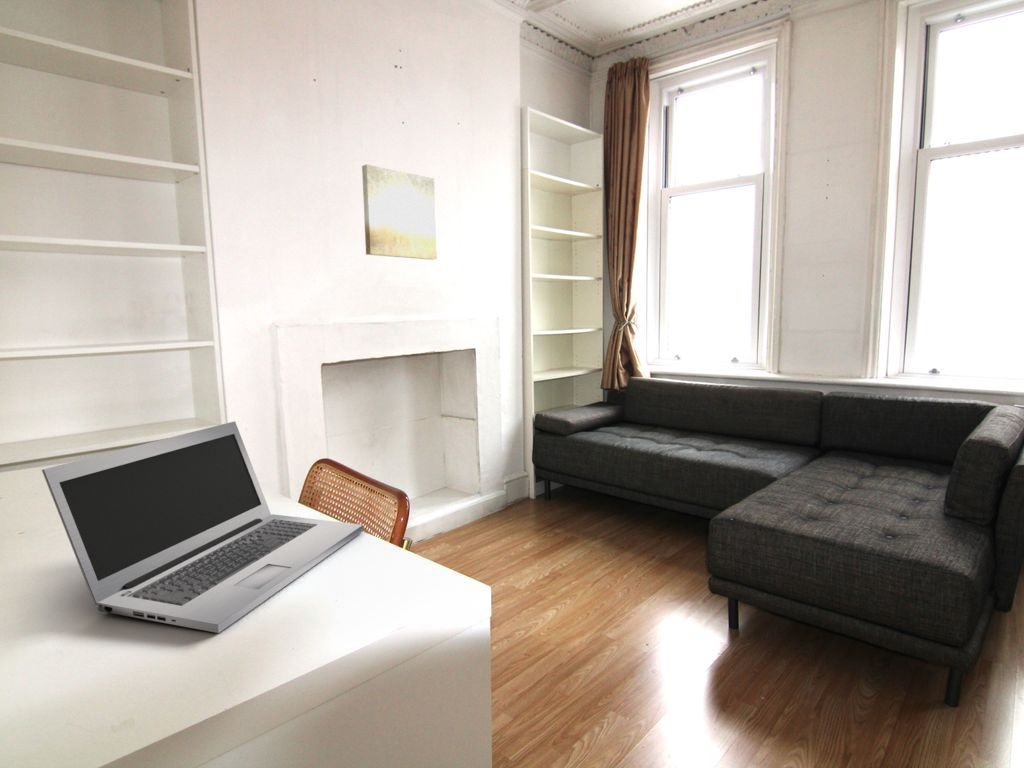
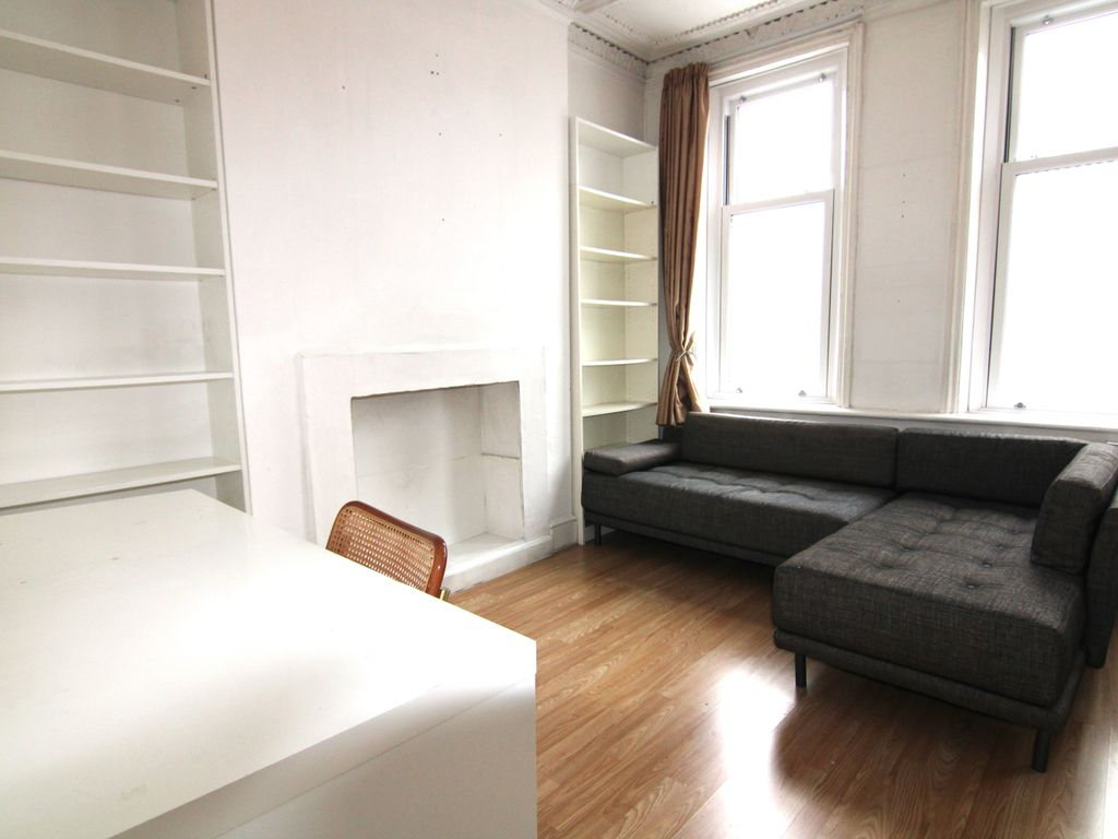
- wall art [361,163,438,261]
- laptop [41,420,364,634]
